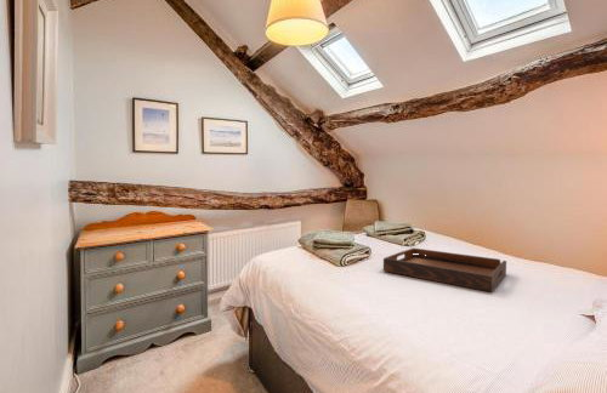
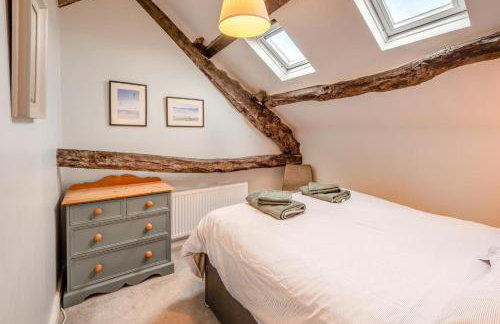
- serving tray [382,246,507,294]
